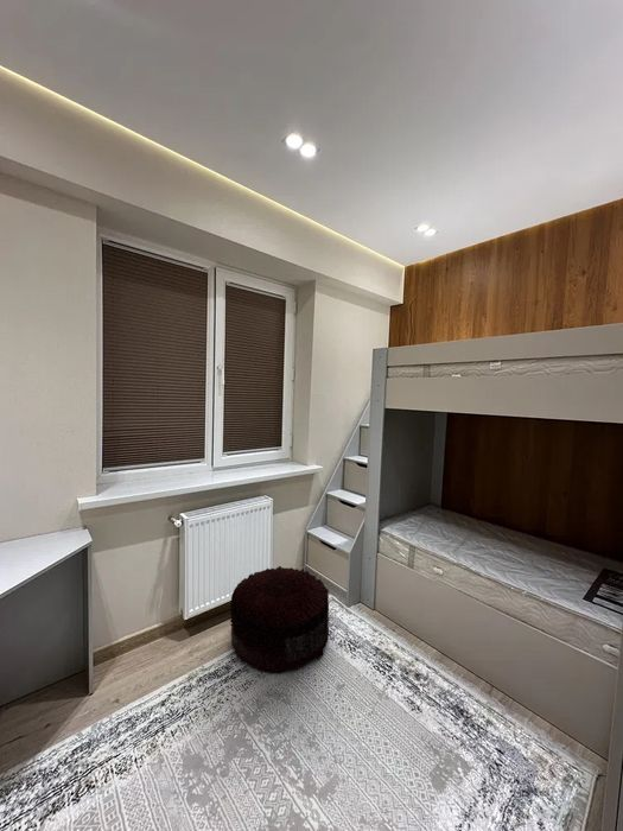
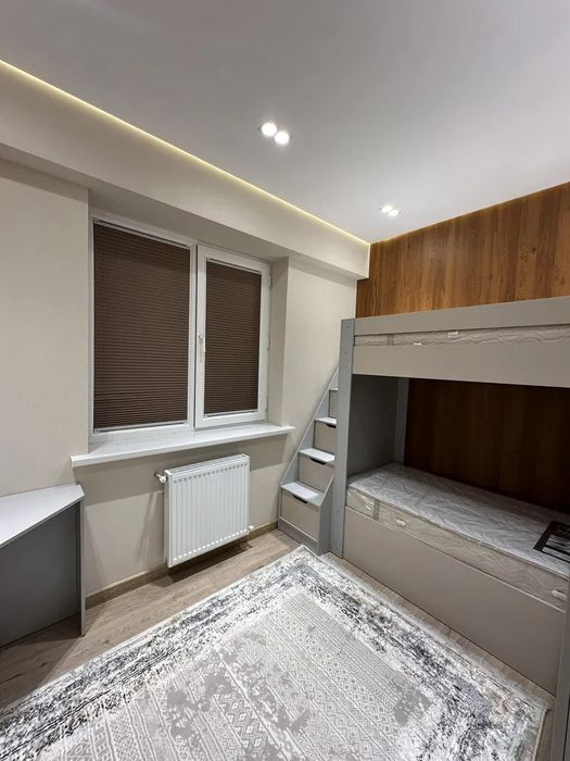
- pouf [229,565,330,674]
